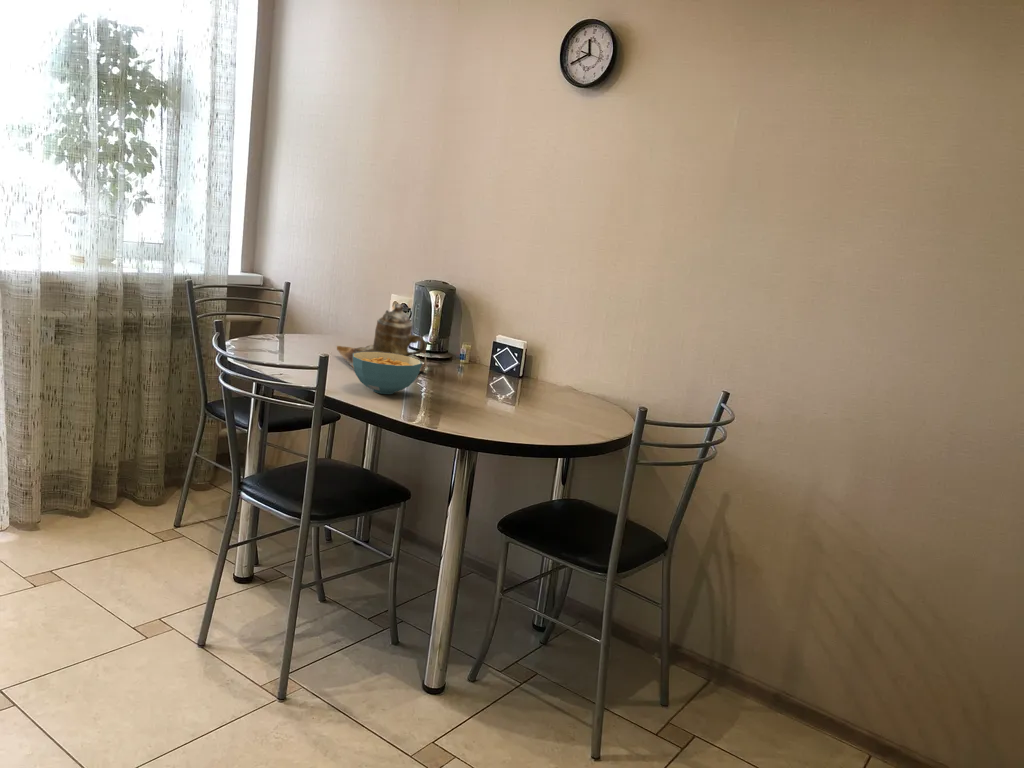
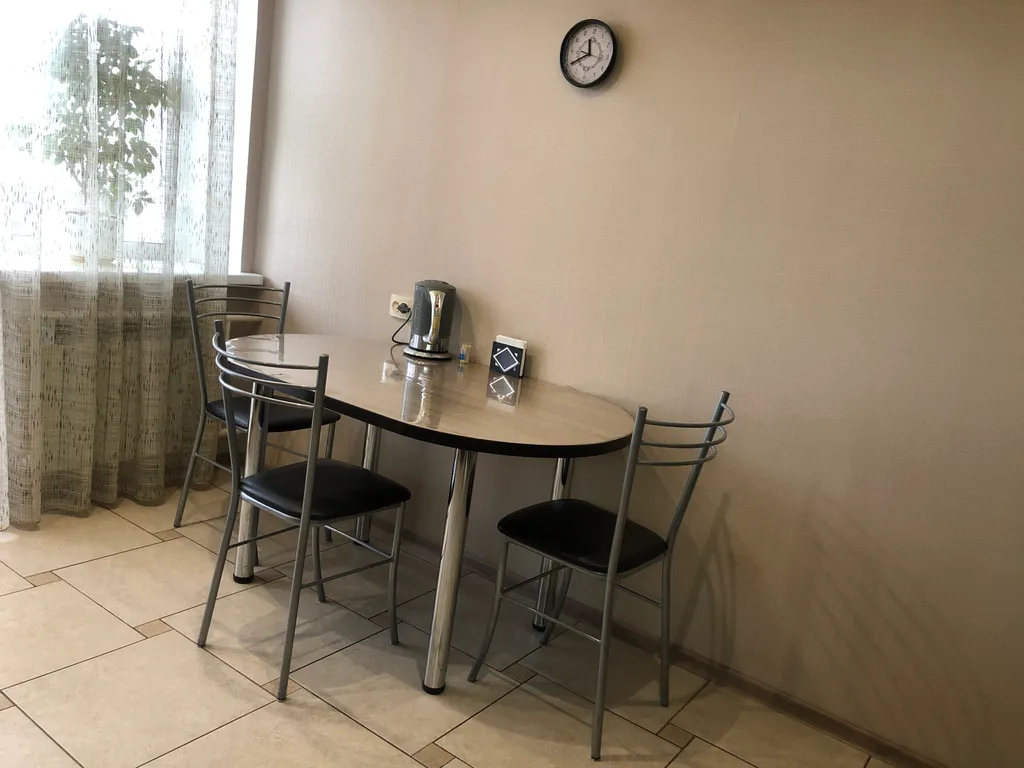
- teapot [336,302,428,373]
- cereal bowl [353,352,423,395]
